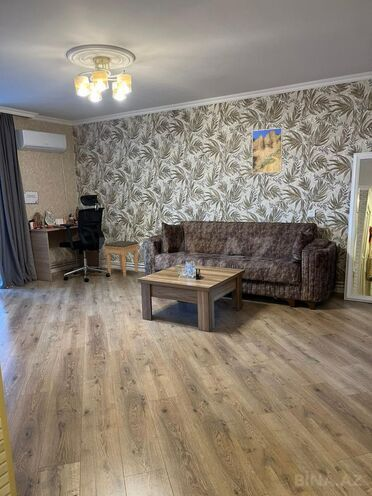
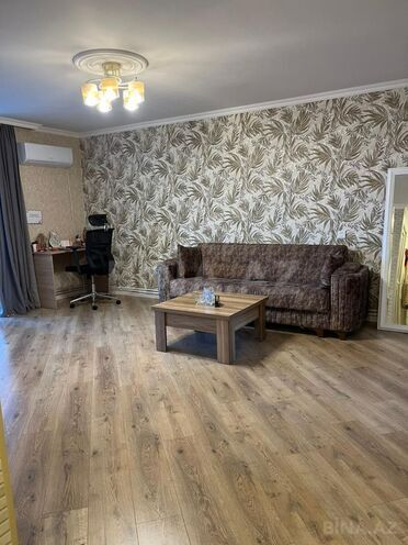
- footstool [103,240,140,277]
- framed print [251,127,283,174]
